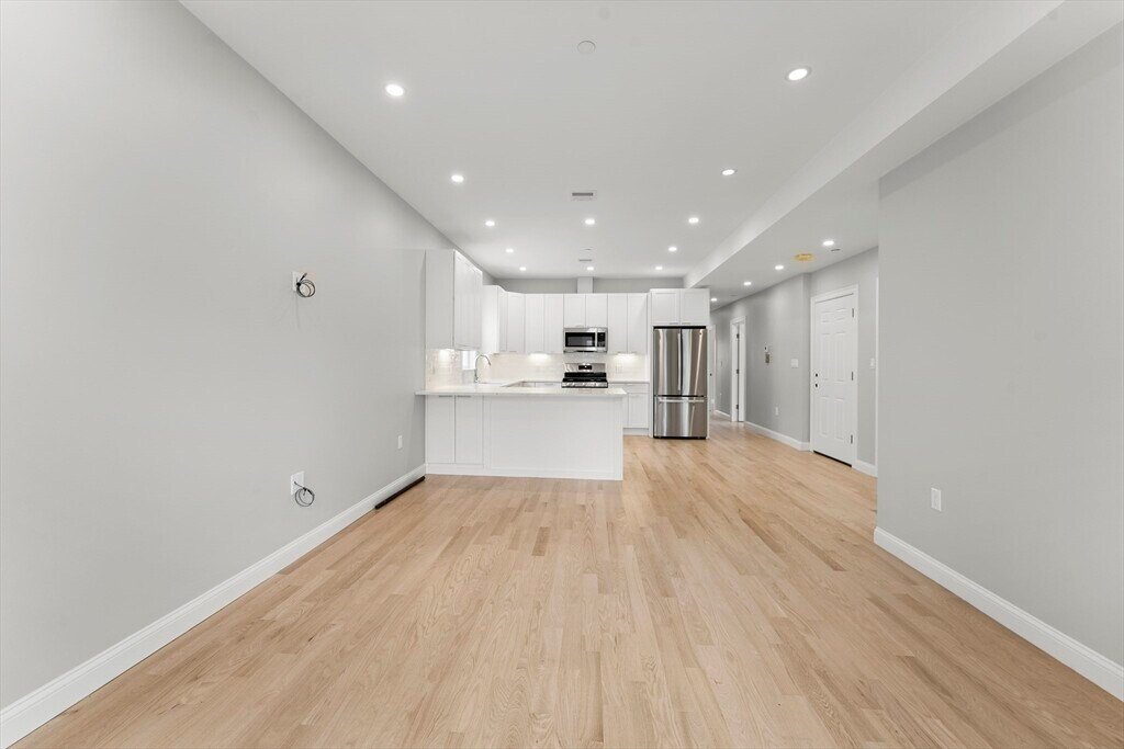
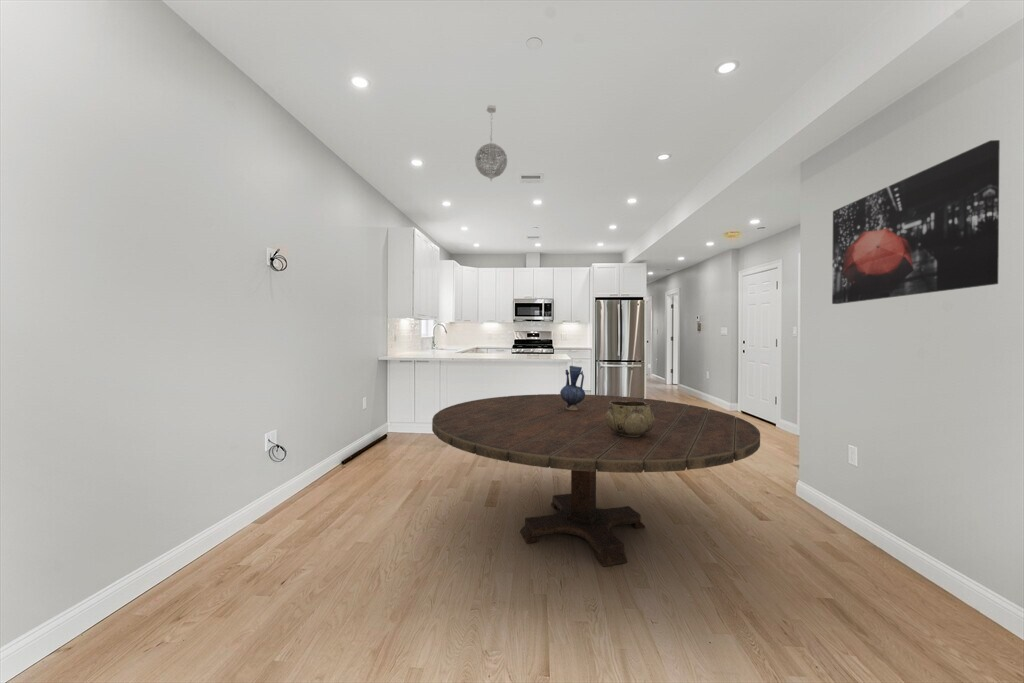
+ decorative bowl [605,401,655,437]
+ pendant light [474,104,508,182]
+ vase [559,365,586,410]
+ wall art [831,139,1001,305]
+ dining table [431,393,761,567]
